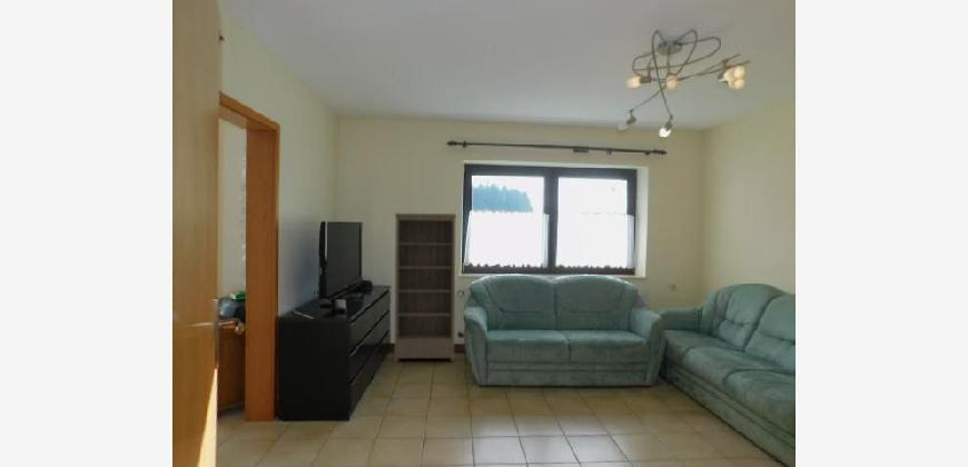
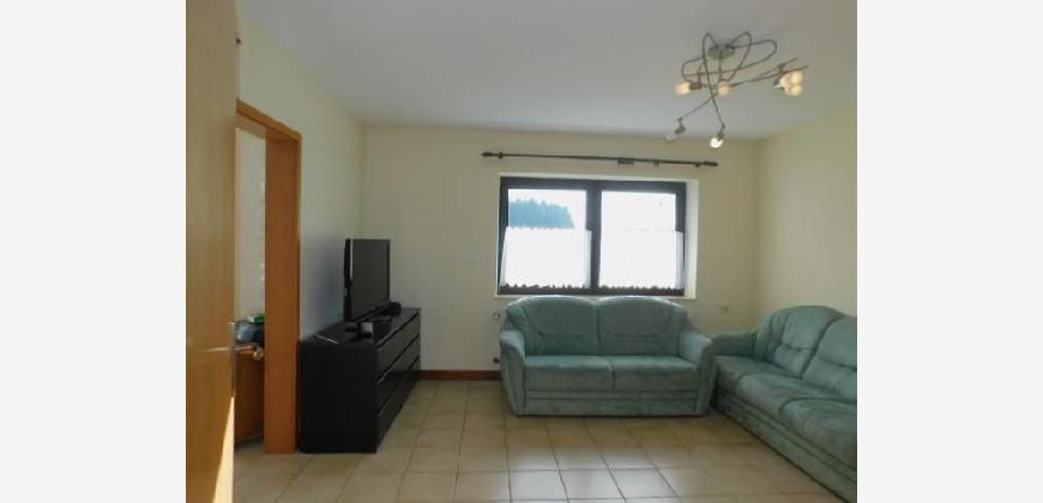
- bookshelf [394,212,457,362]
